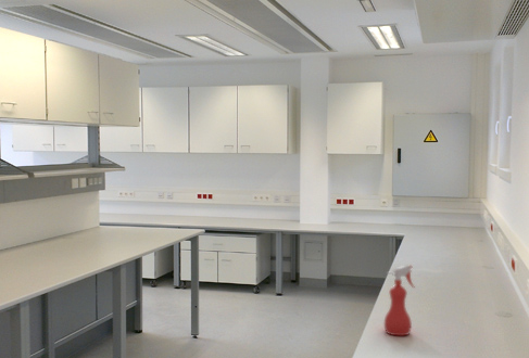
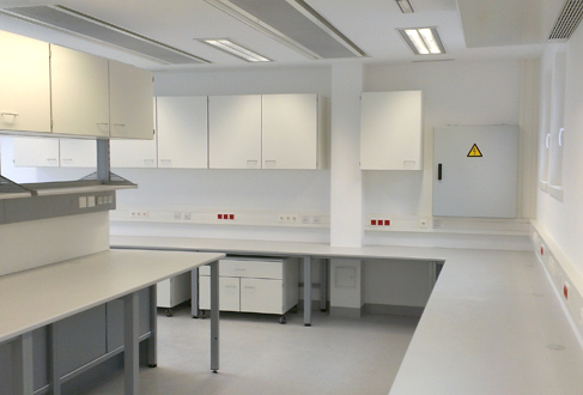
- spray bottle [383,264,416,337]
